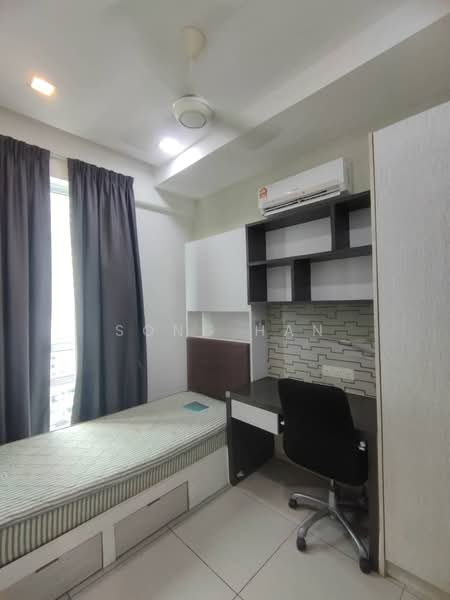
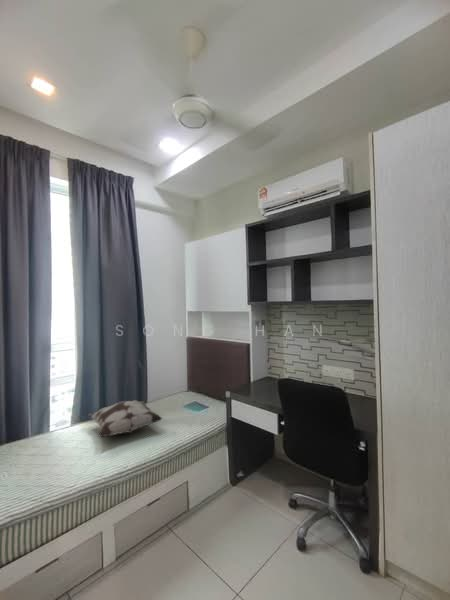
+ decorative pillow [85,399,164,438]
